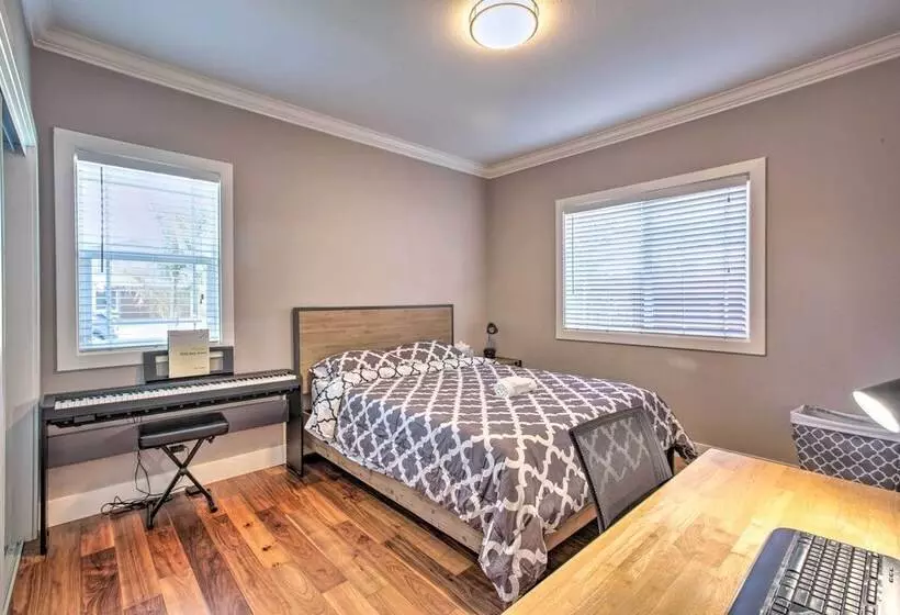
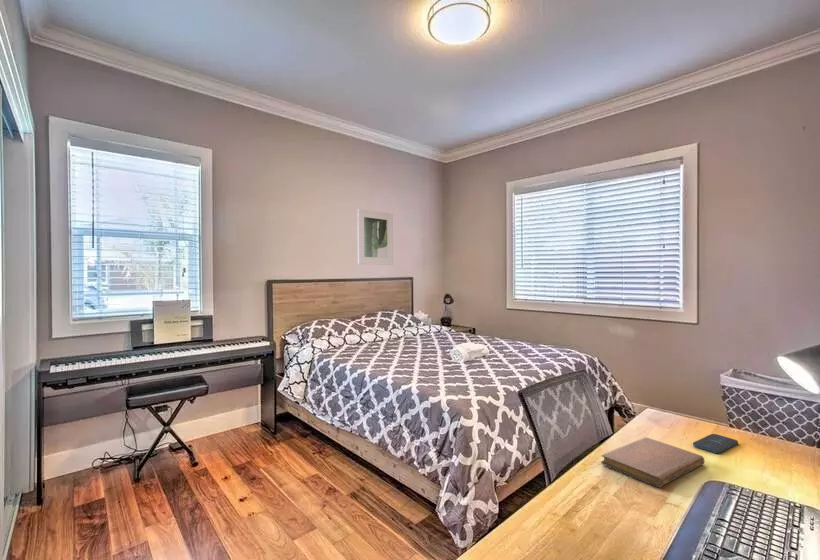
+ smartphone [692,433,739,454]
+ notebook [600,436,706,489]
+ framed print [356,208,394,266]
